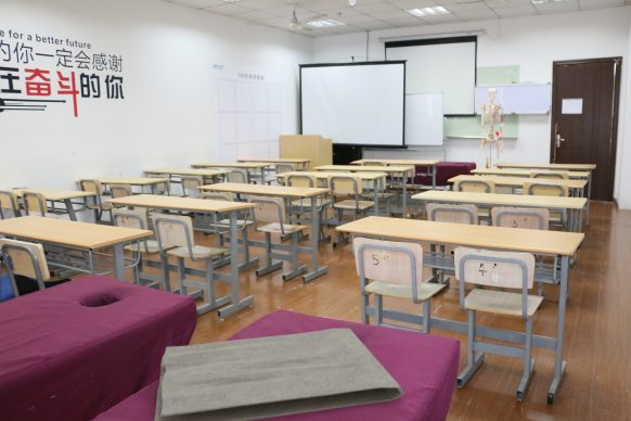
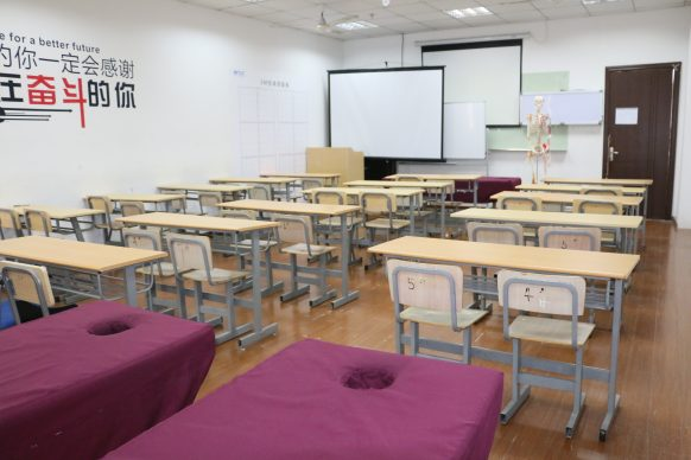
- towel [153,328,405,421]
